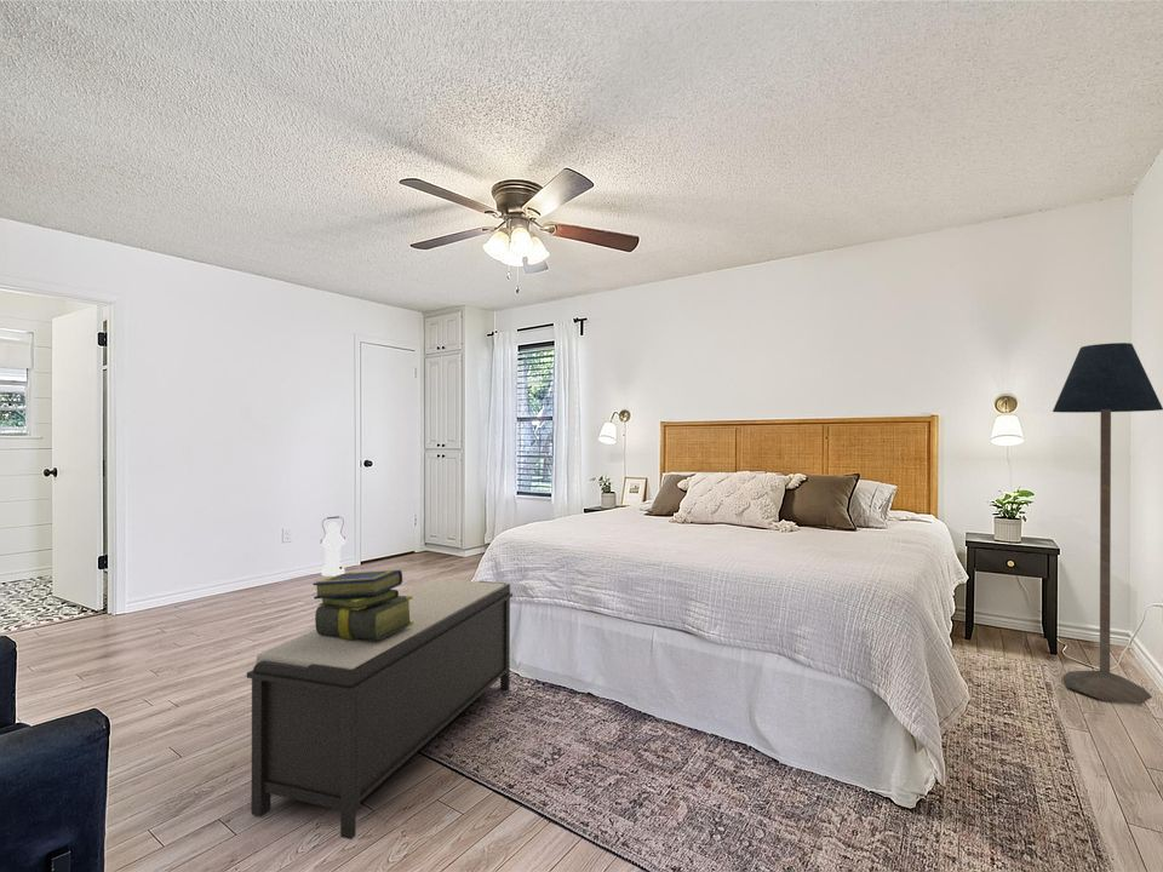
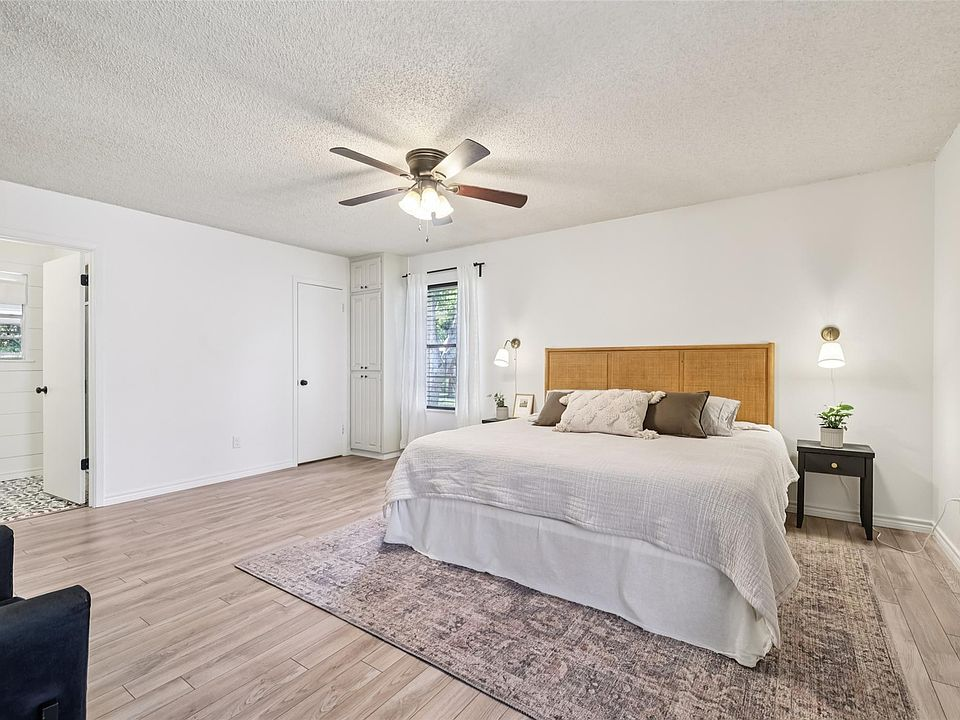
- floor lamp [1052,342,1163,706]
- bench [246,578,514,841]
- stack of books [311,569,413,639]
- watering can [319,515,346,578]
